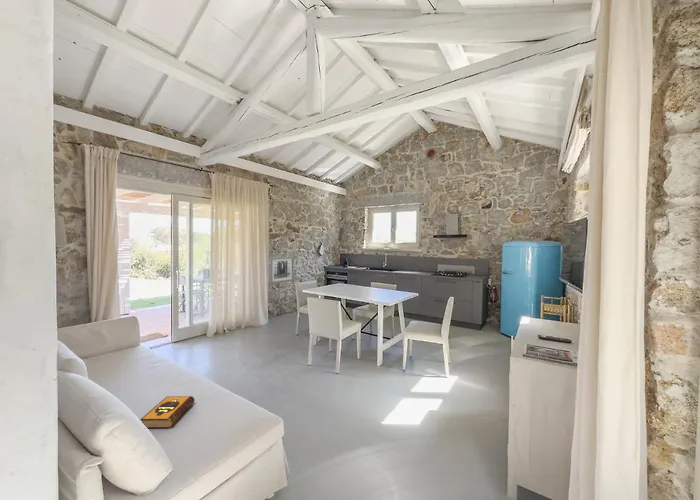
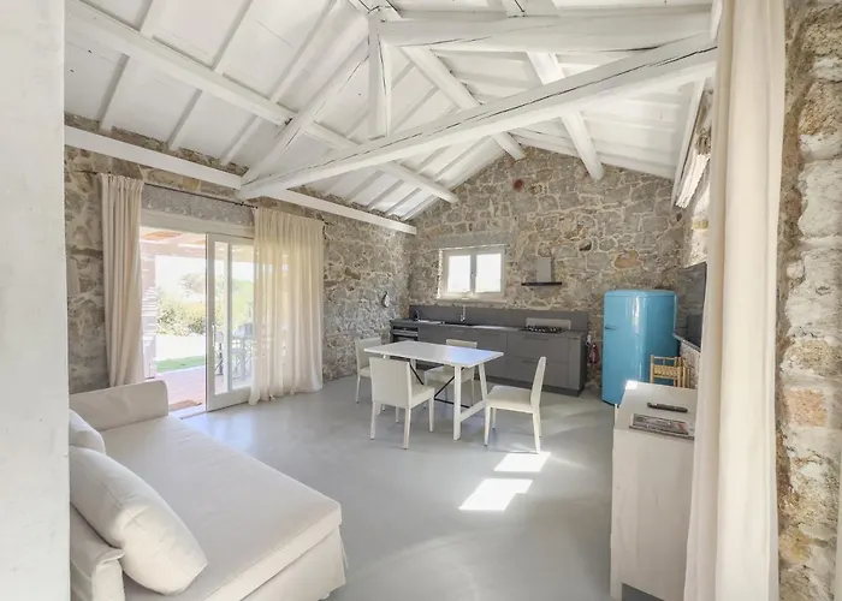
- hardback book [139,395,195,429]
- wall art [269,256,295,285]
